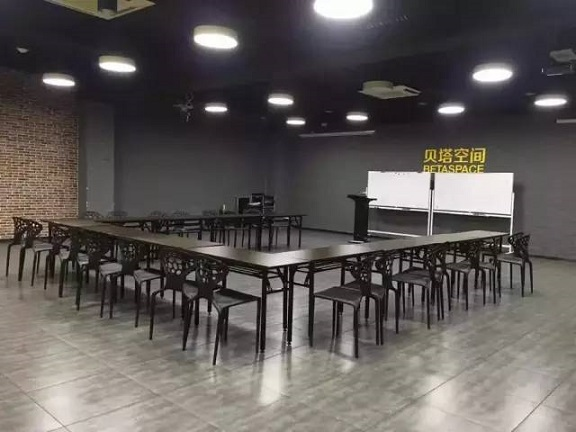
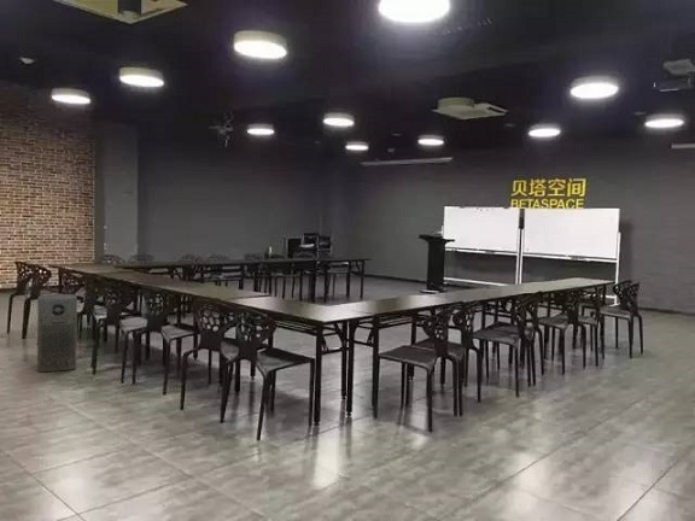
+ air purifier [36,293,78,373]
